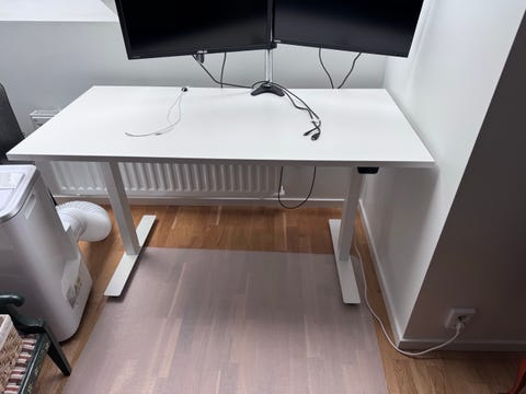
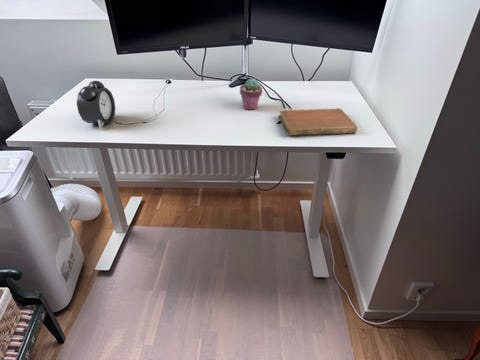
+ potted succulent [239,78,263,111]
+ alarm clock [76,80,116,131]
+ notebook [278,108,358,137]
